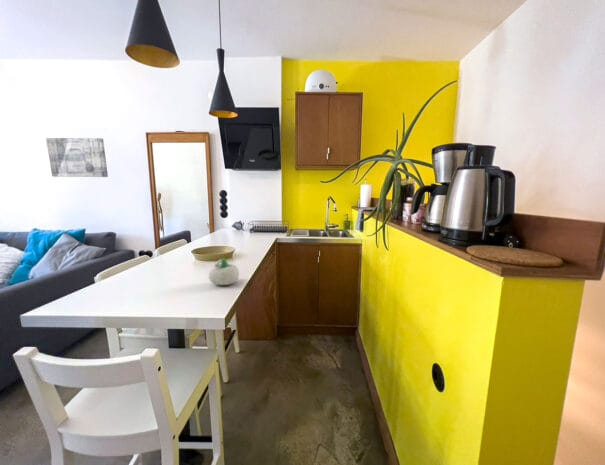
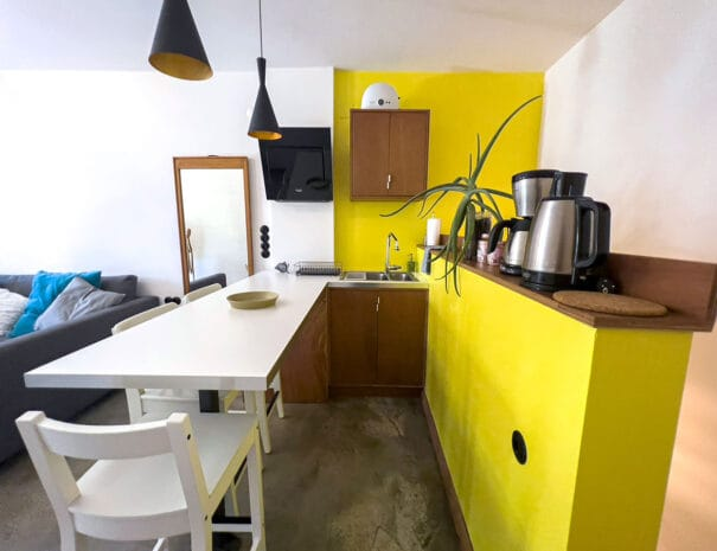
- wall art [45,137,109,178]
- succulent planter [208,257,240,286]
